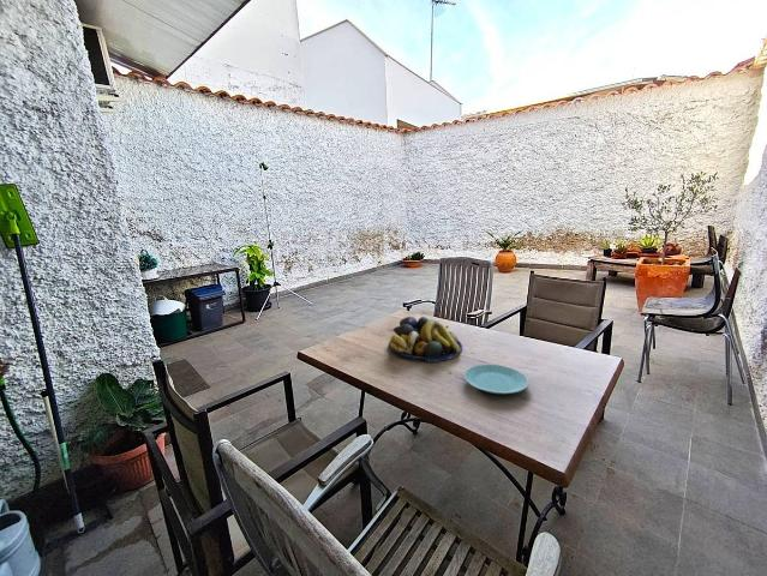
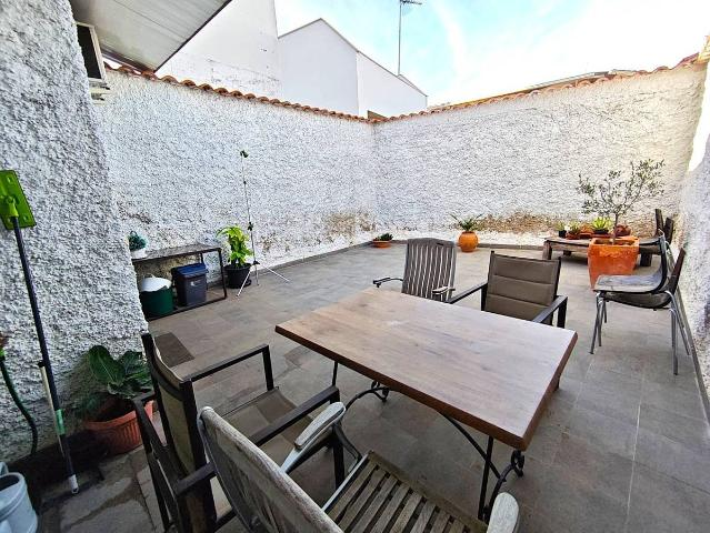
- fruit bowl [388,316,463,364]
- plate [463,364,529,395]
